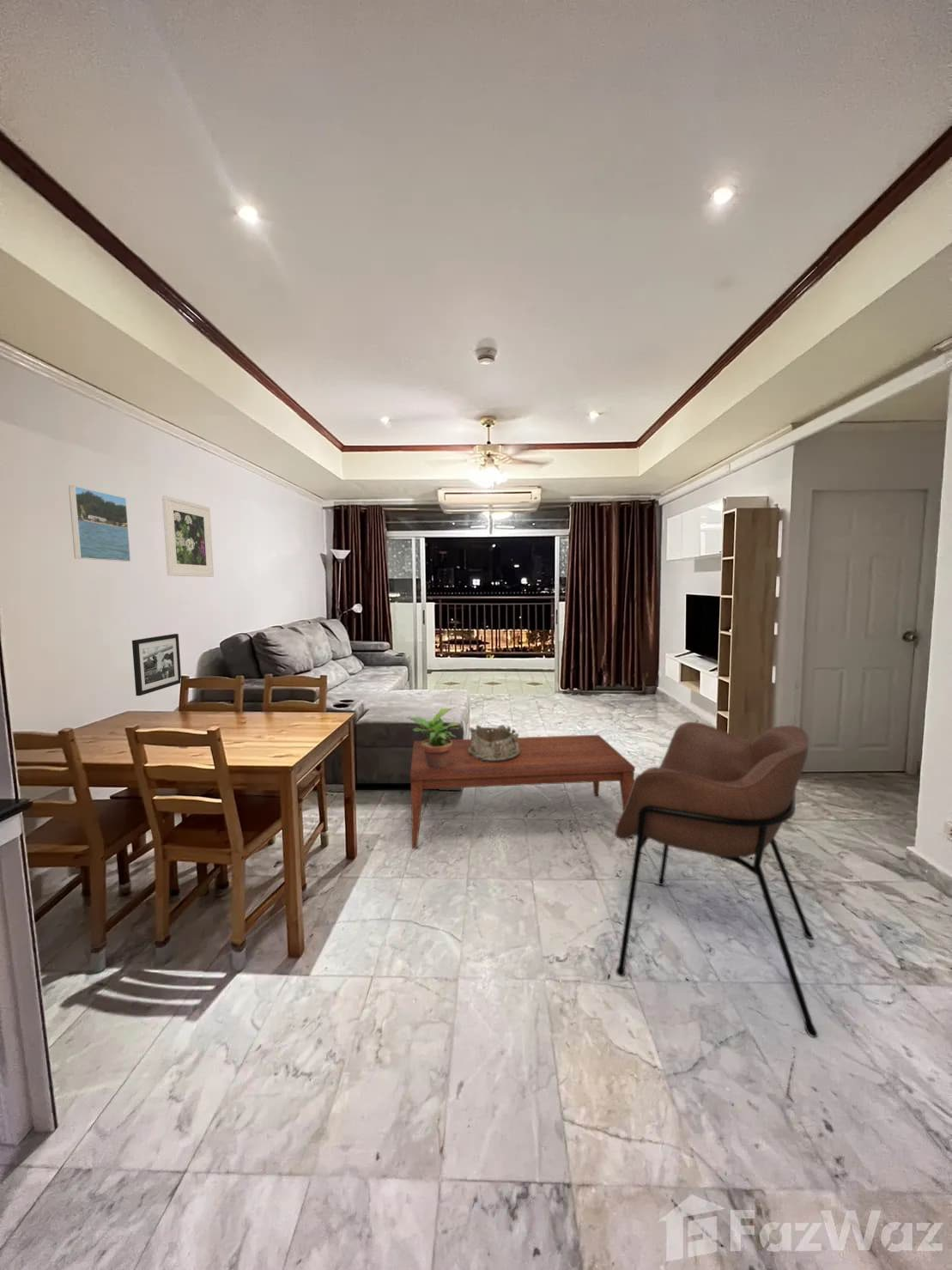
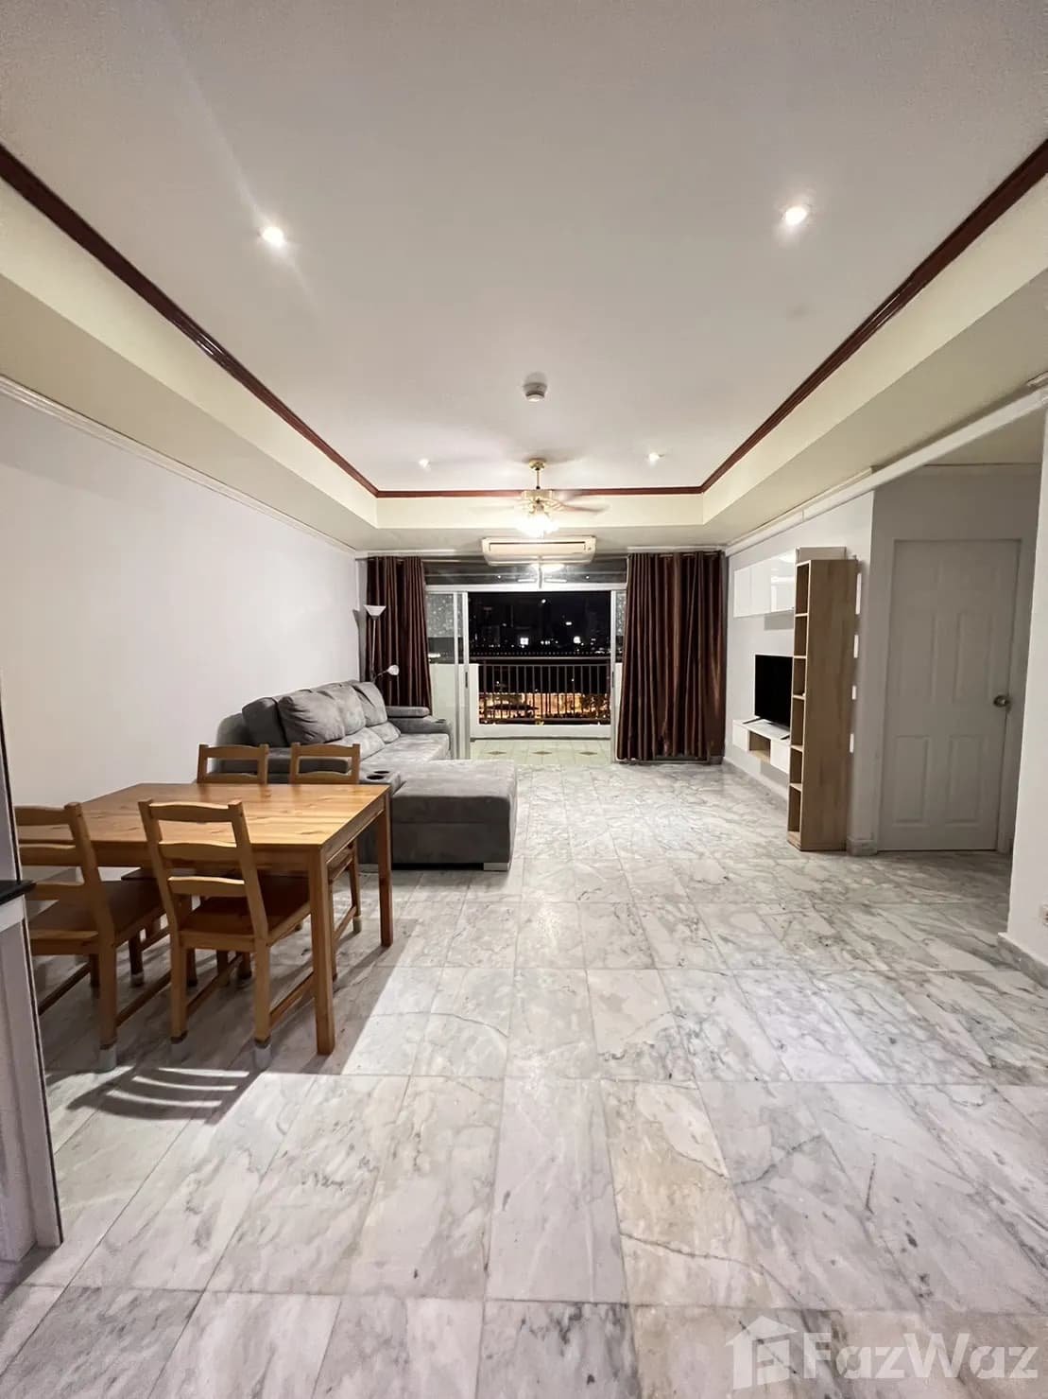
- picture frame [131,633,182,696]
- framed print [161,495,215,578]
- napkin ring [468,724,520,762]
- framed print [68,485,131,562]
- coffee table [409,734,636,850]
- armchair [614,721,819,1038]
- potted plant [404,708,460,769]
